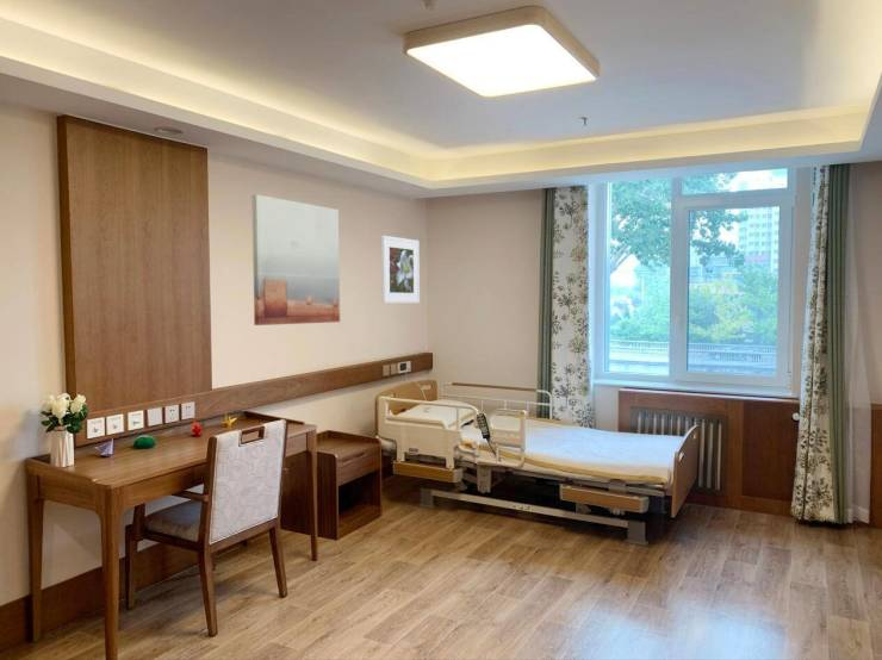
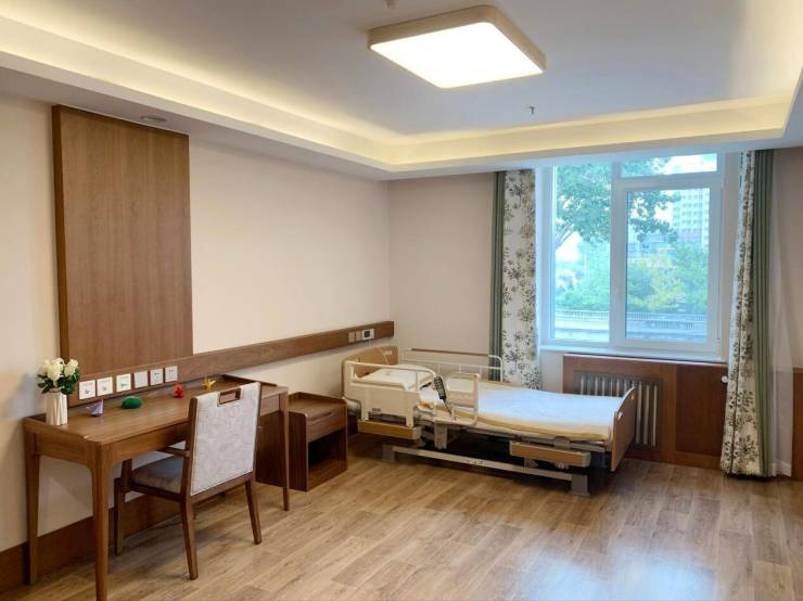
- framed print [380,235,421,304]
- wall art [250,193,341,326]
